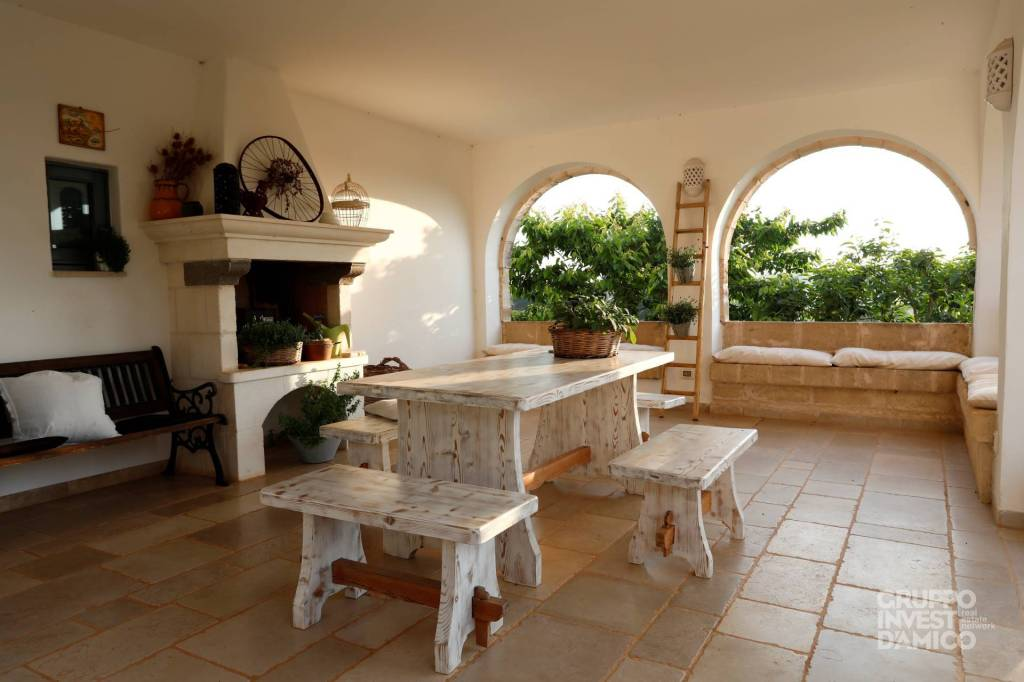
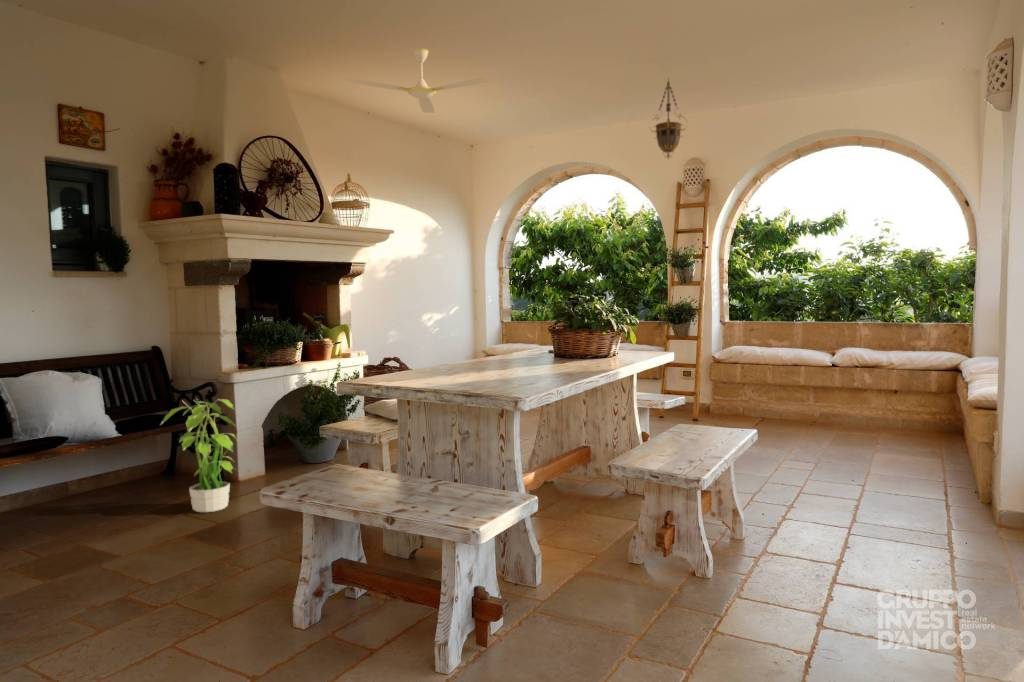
+ hanging lantern [649,77,688,160]
+ potted plant [159,397,240,513]
+ ceiling fan [343,48,491,114]
